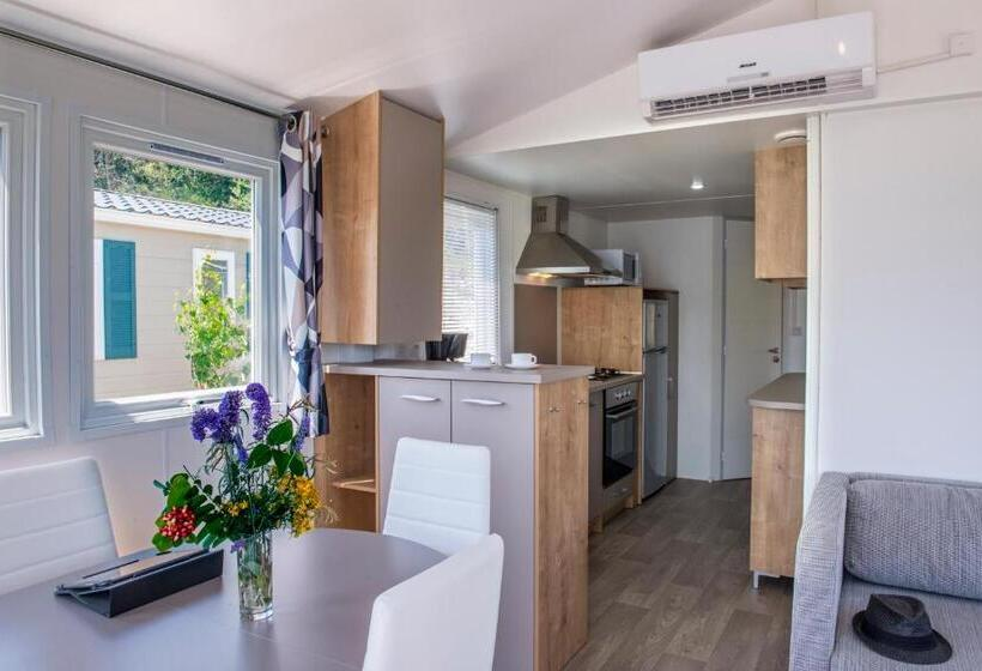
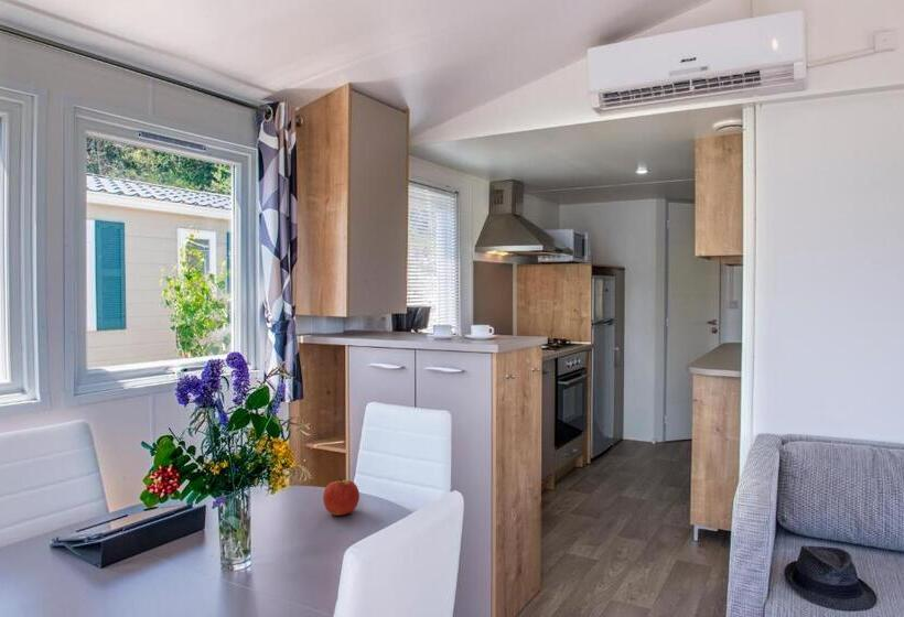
+ apple [322,478,360,517]
